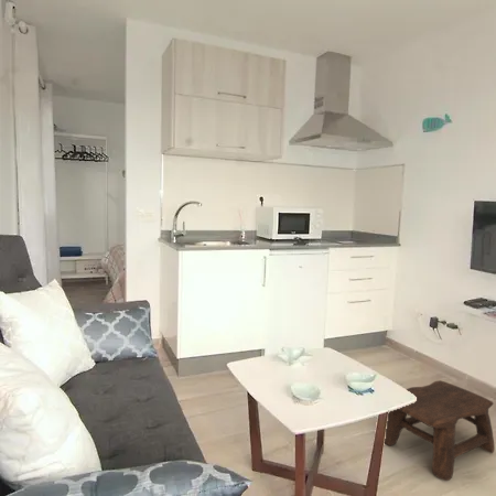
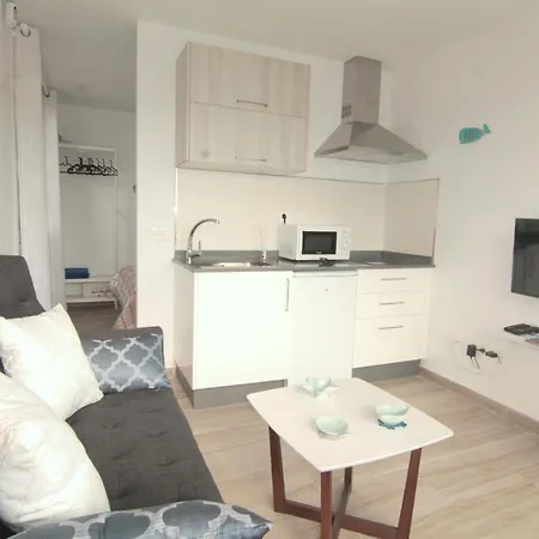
- stool [384,379,496,482]
